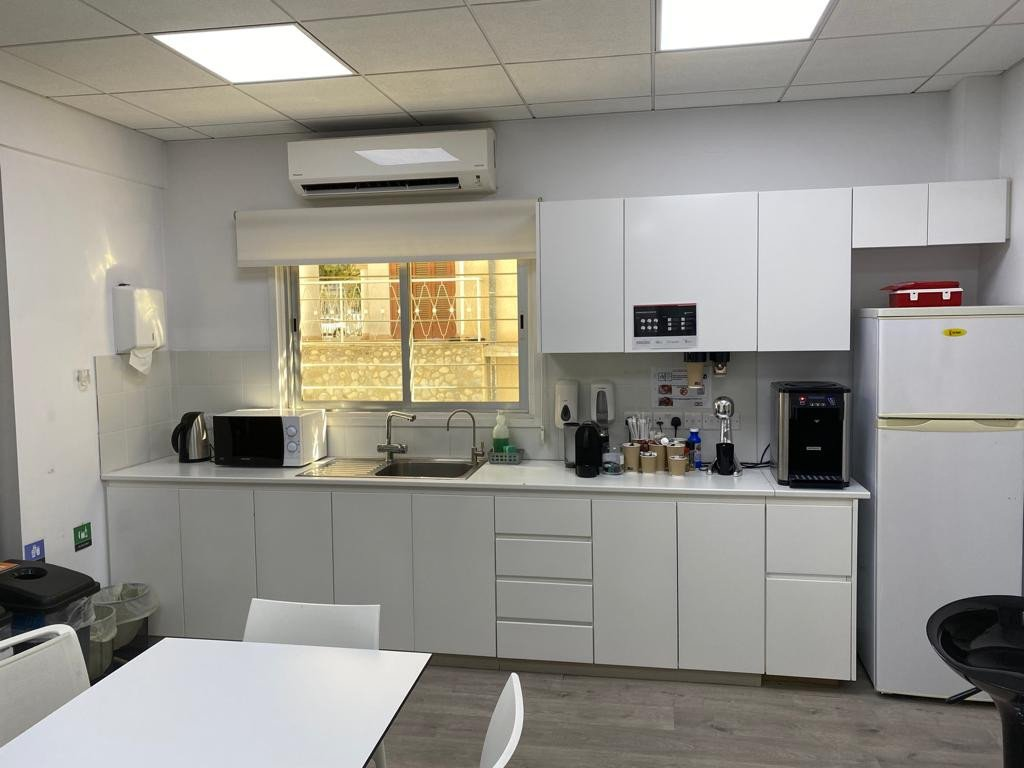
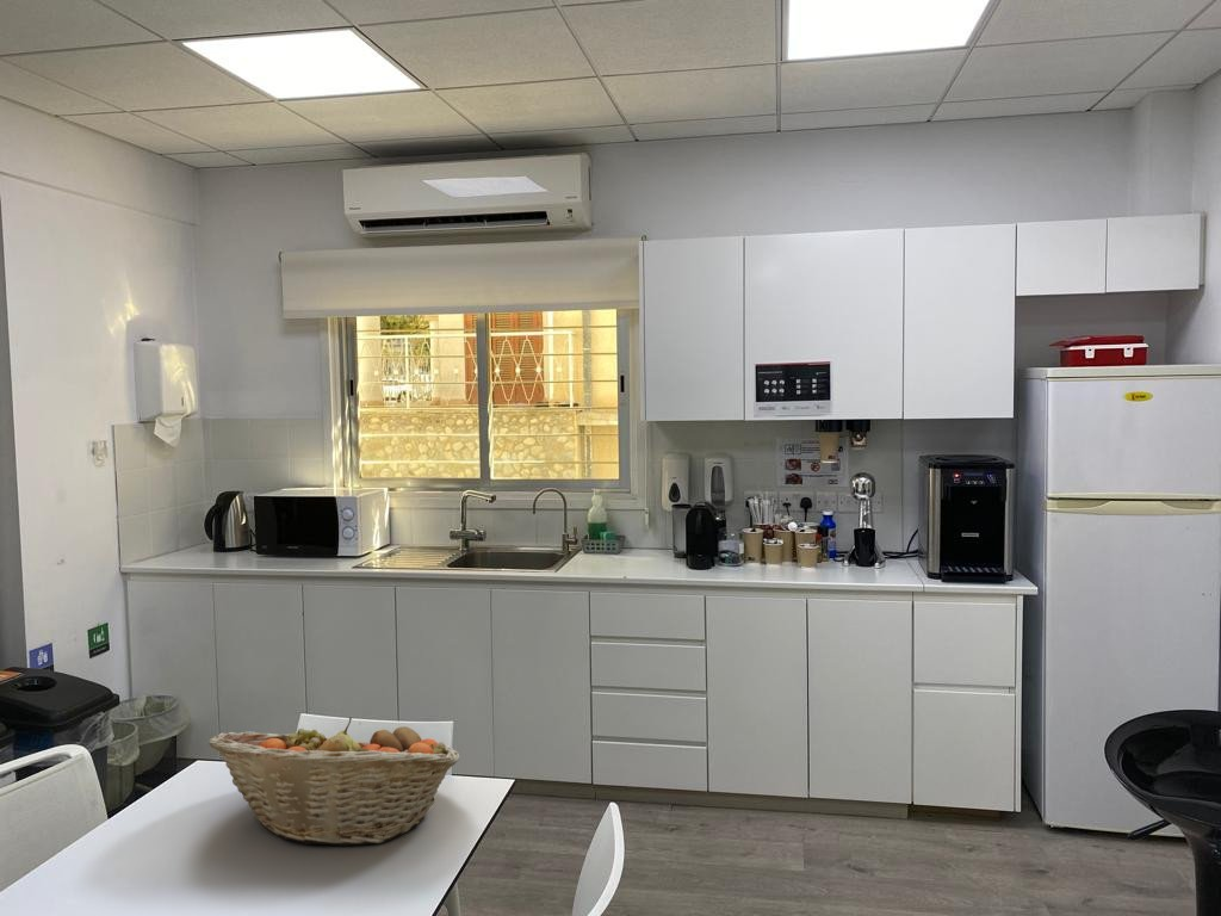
+ fruit basket [207,716,461,847]
